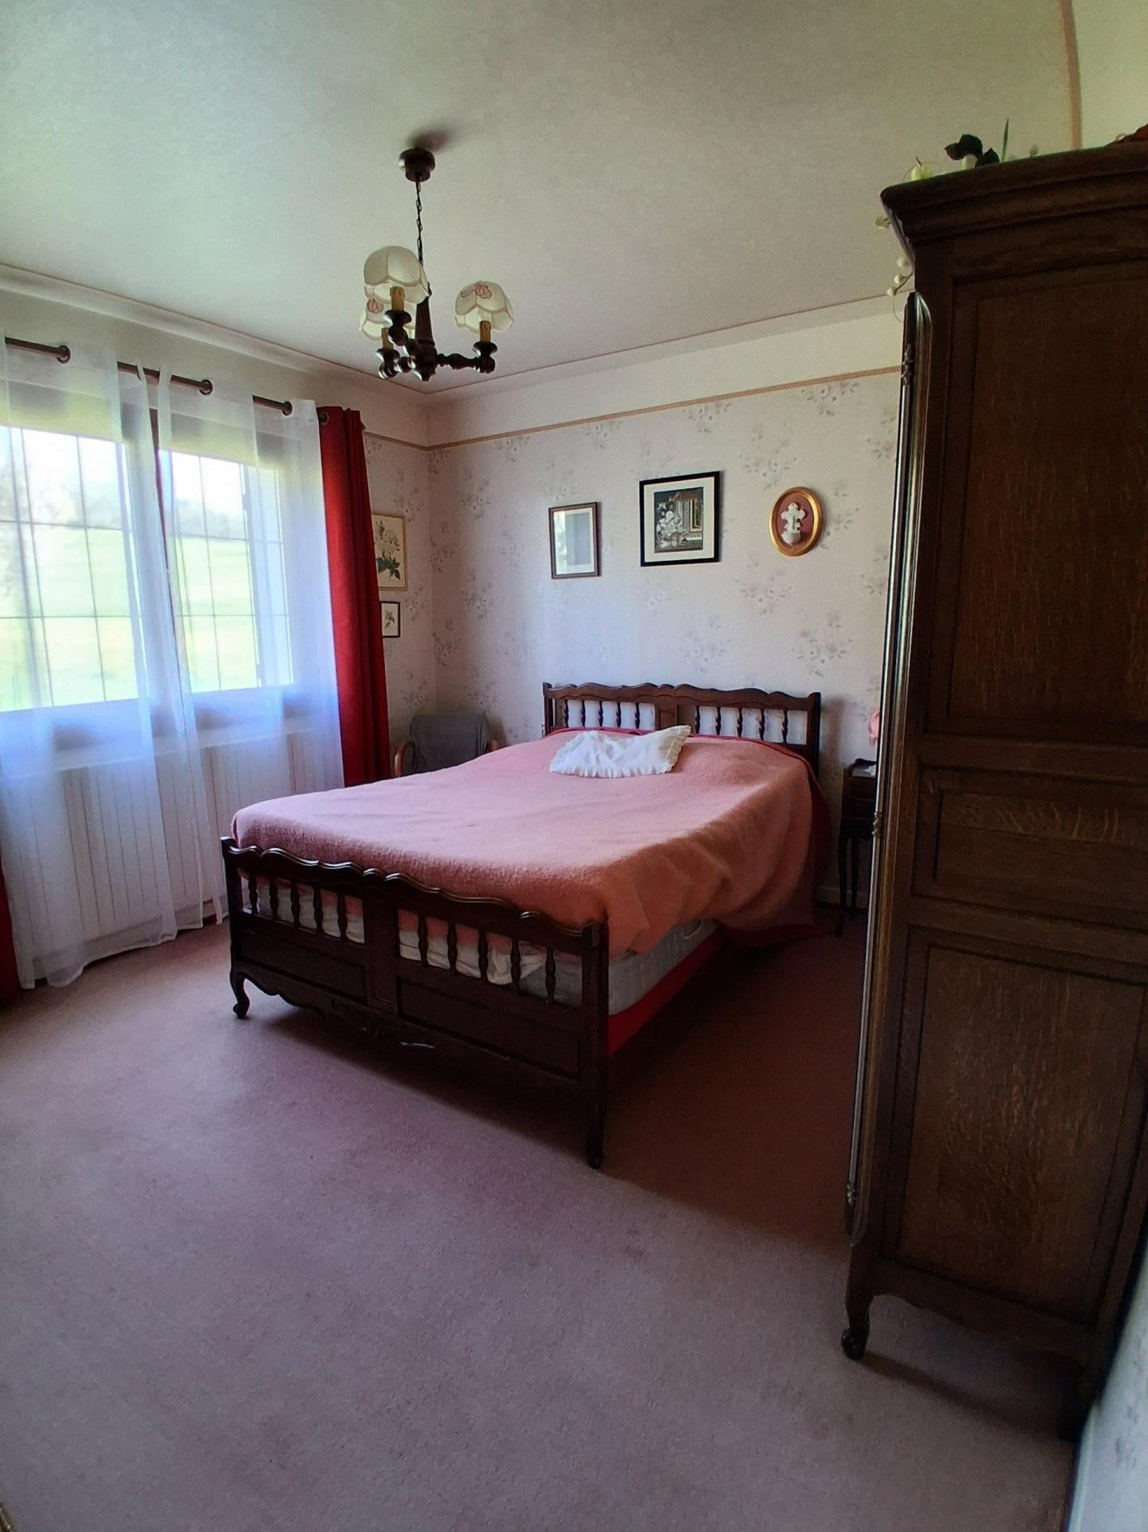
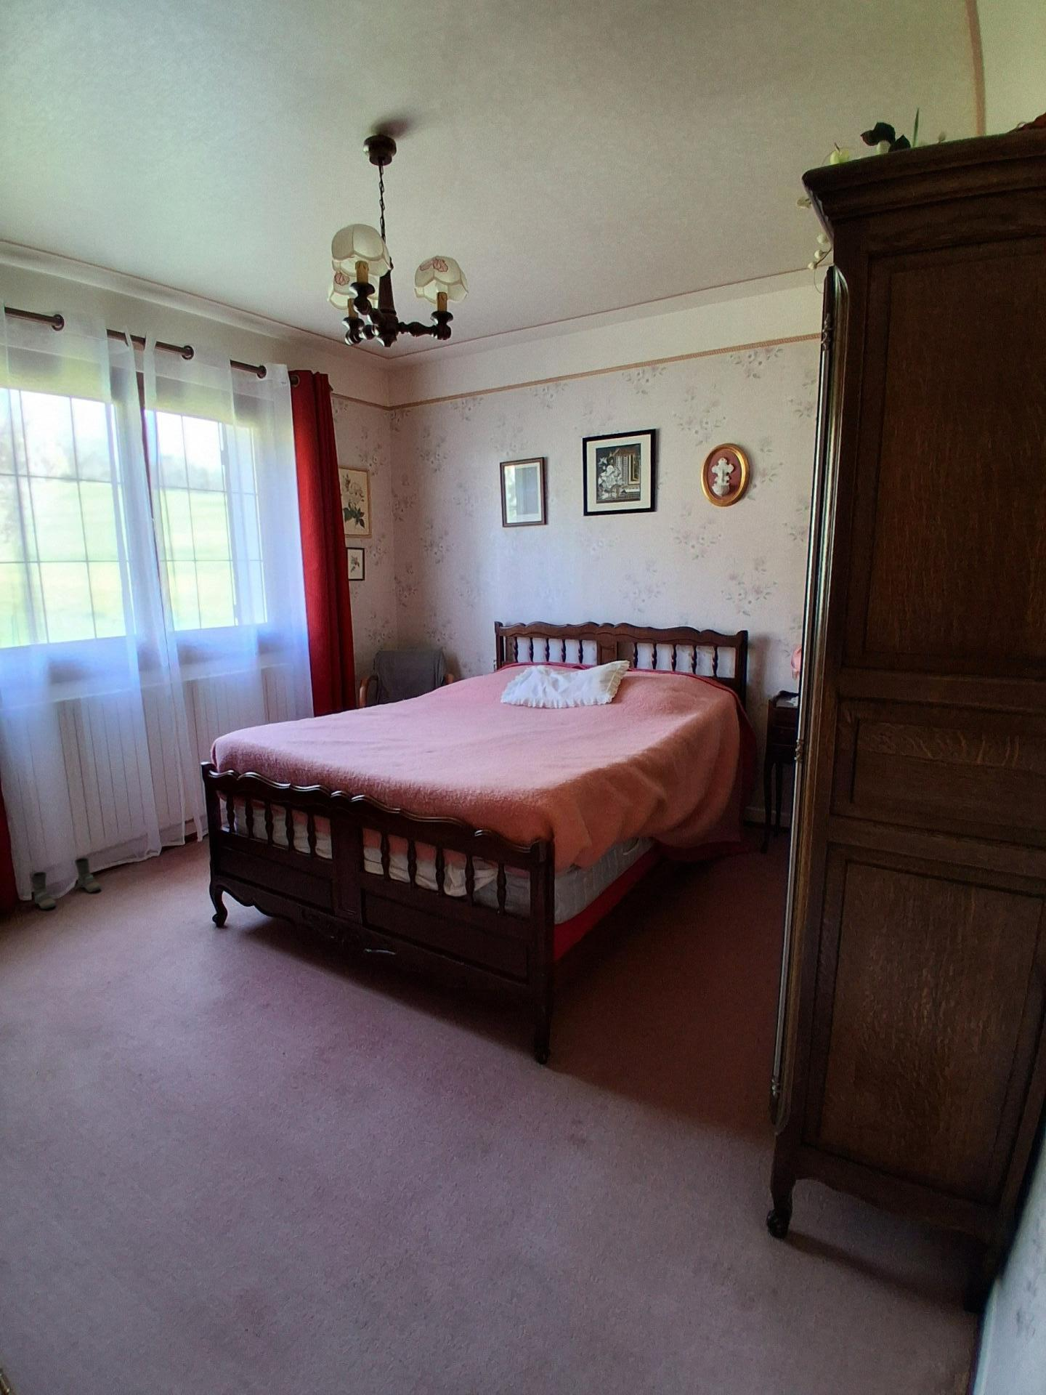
+ boots [30,857,102,909]
